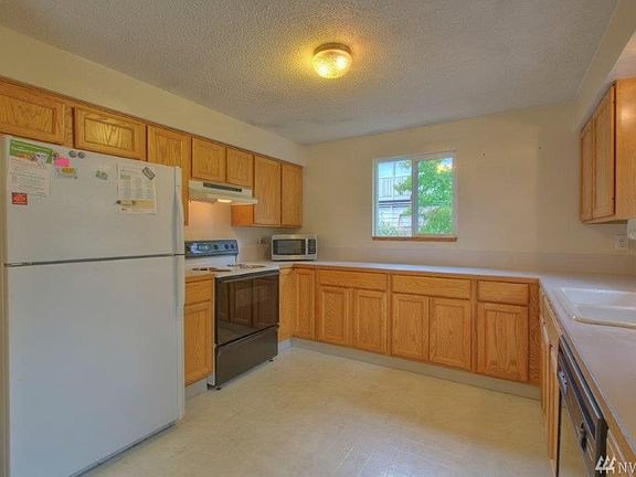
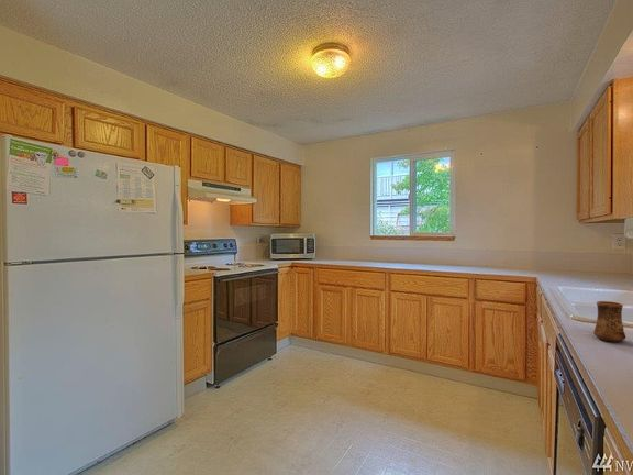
+ cup [592,300,628,343]
